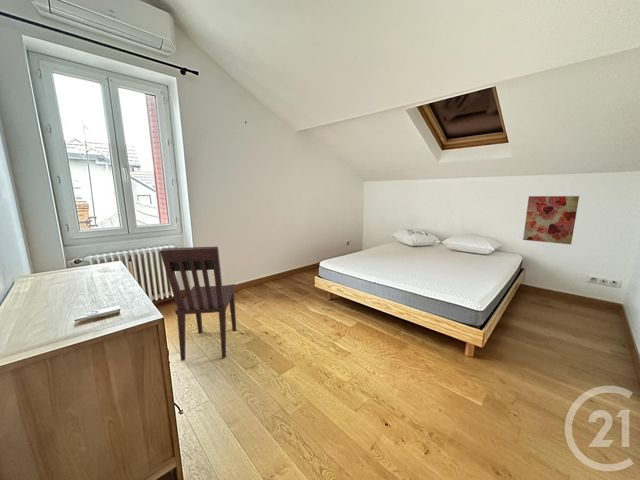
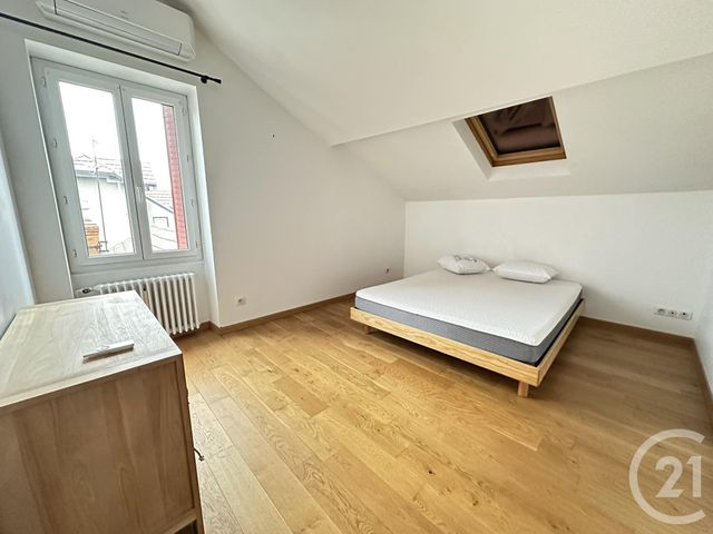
- wall art [522,195,580,245]
- dining chair [159,246,237,362]
